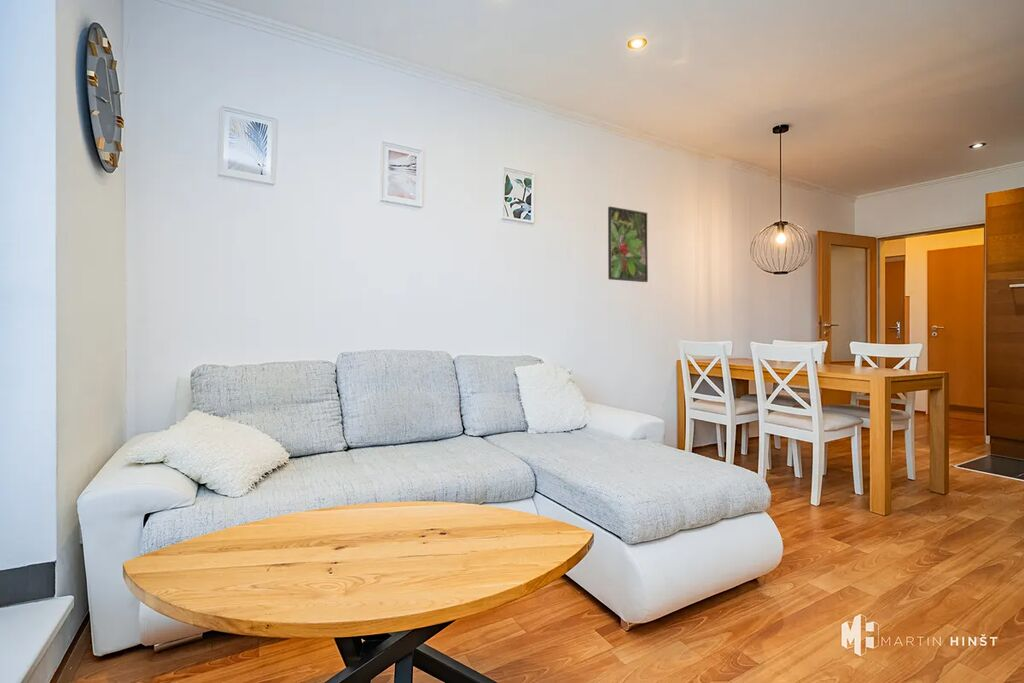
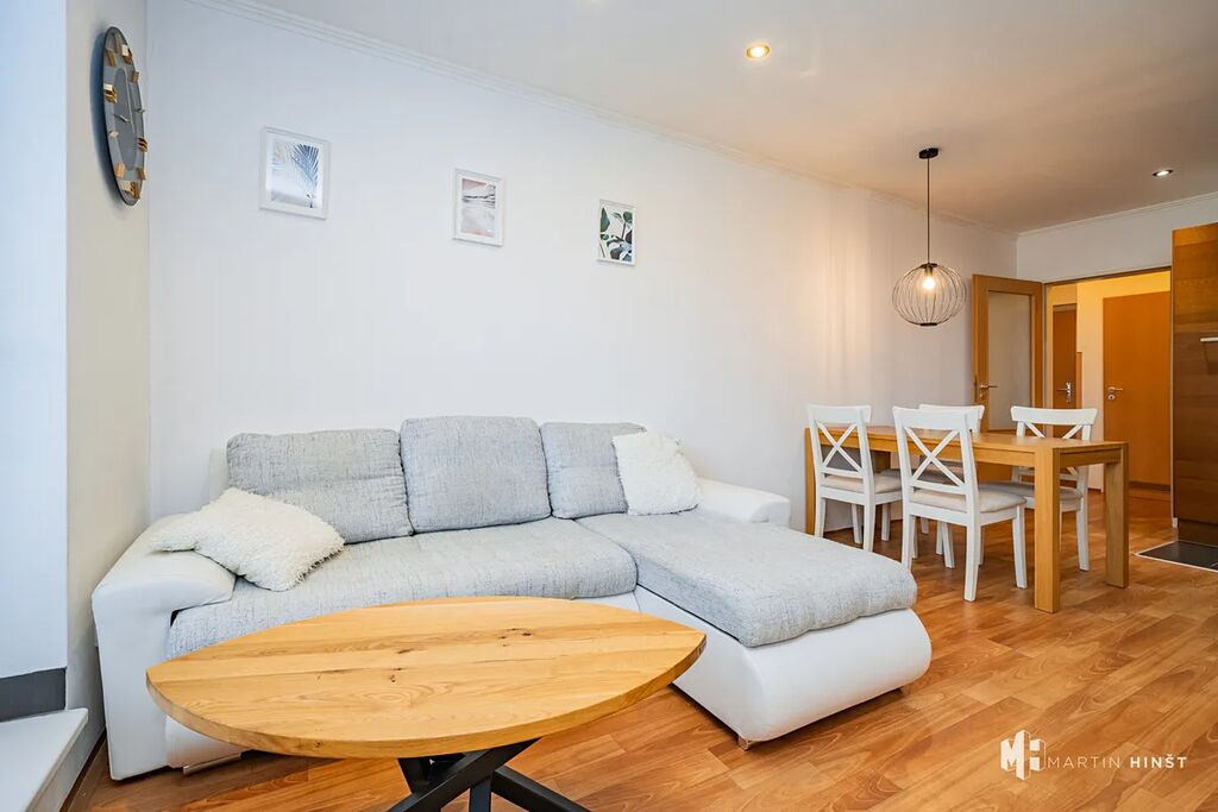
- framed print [607,206,649,283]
